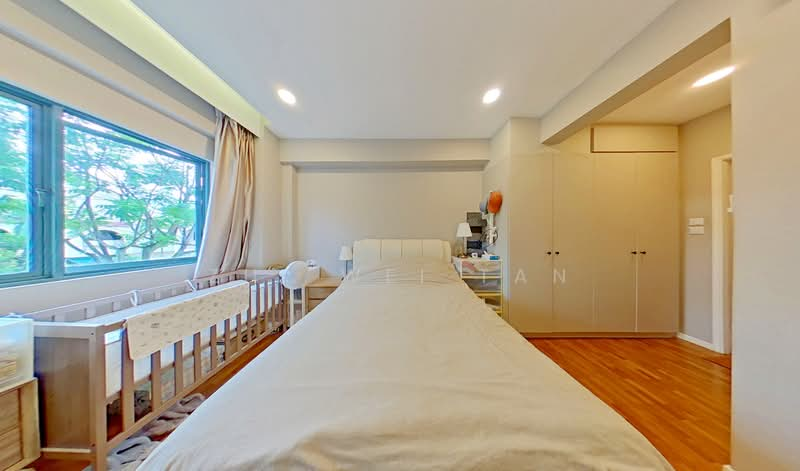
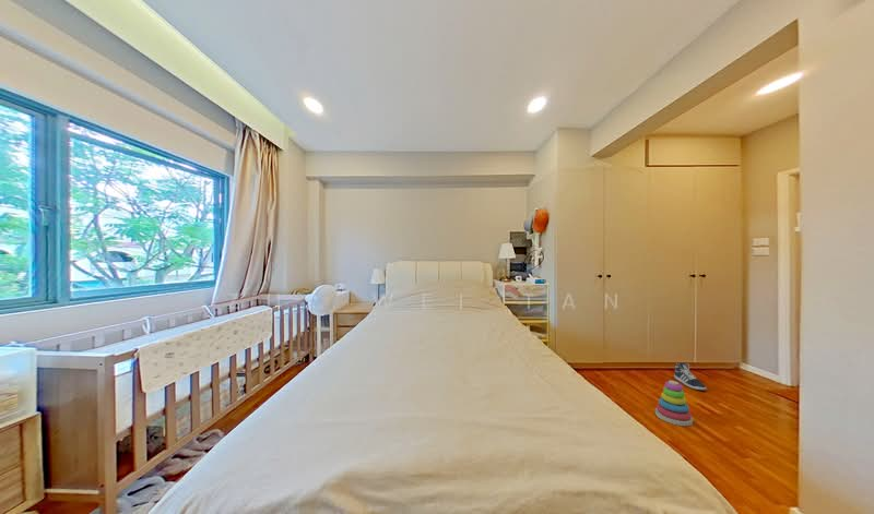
+ stacking toy [654,380,694,427]
+ sneaker [673,362,708,392]
